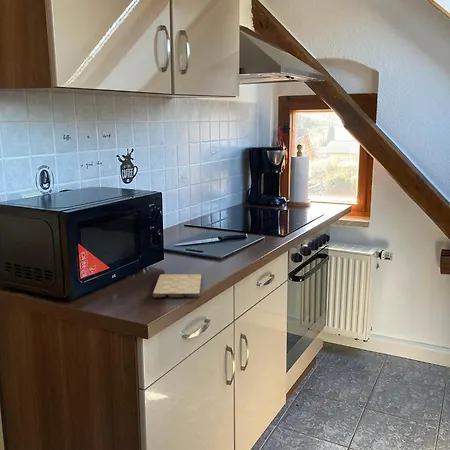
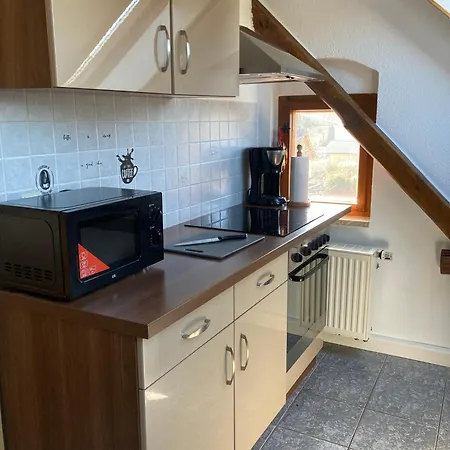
- cutting board [151,273,202,299]
